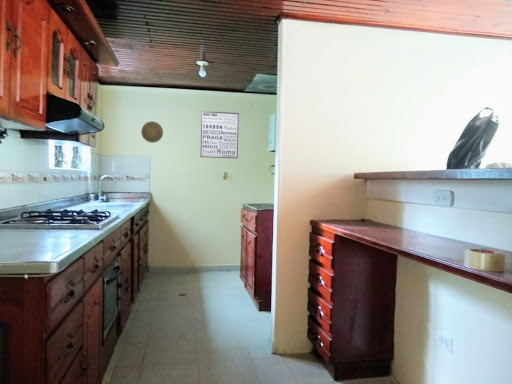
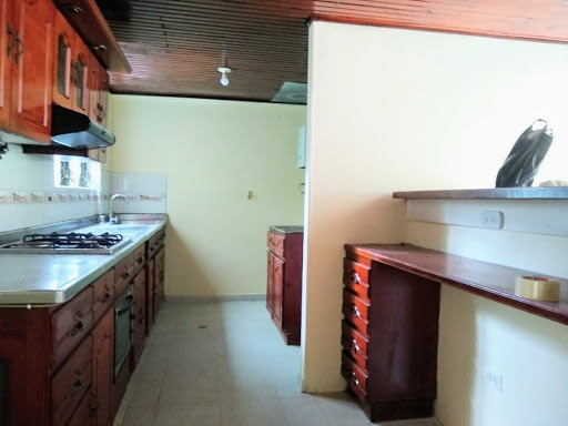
- decorative plate [140,120,164,144]
- wall art [200,110,240,159]
